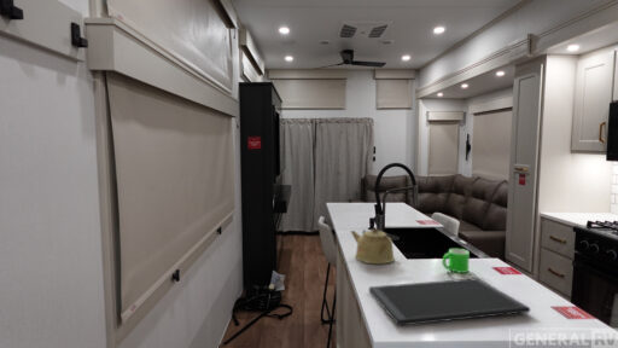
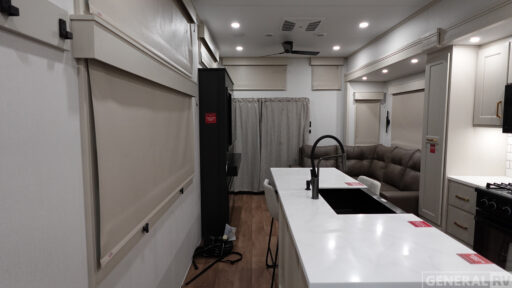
- kettle [350,226,400,265]
- cutting board [368,277,531,326]
- mug [441,248,471,274]
